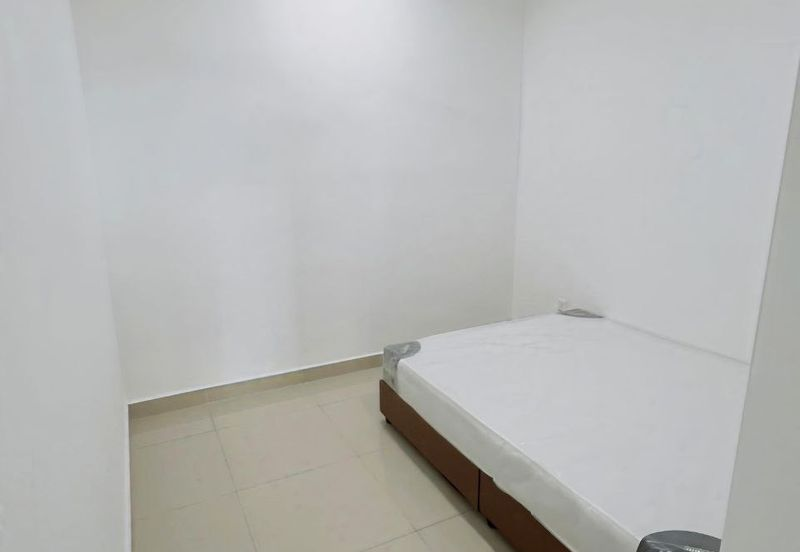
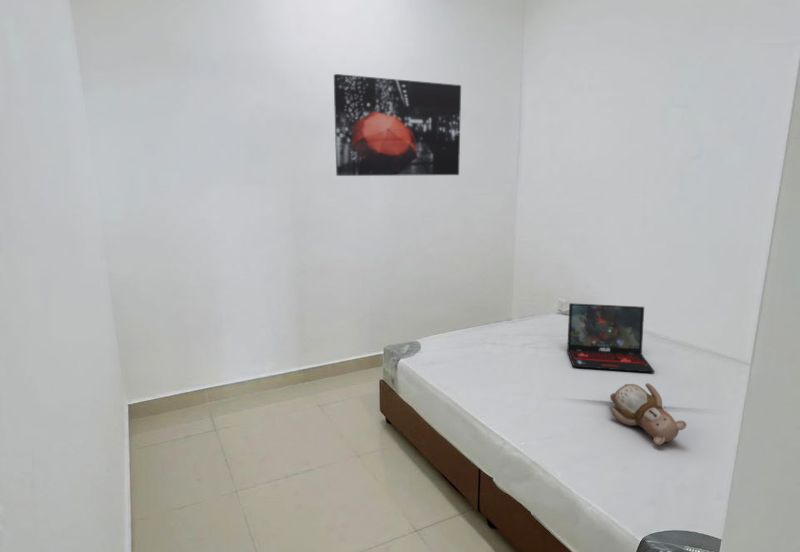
+ laptop [566,302,656,373]
+ wall art [333,73,462,177]
+ teddy bear [609,382,688,446]
